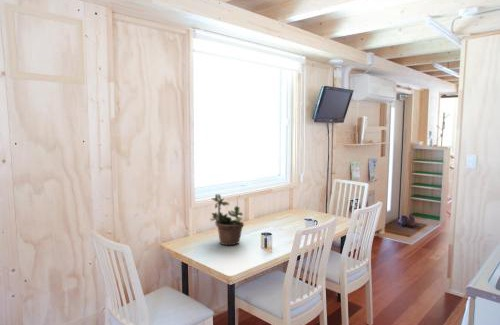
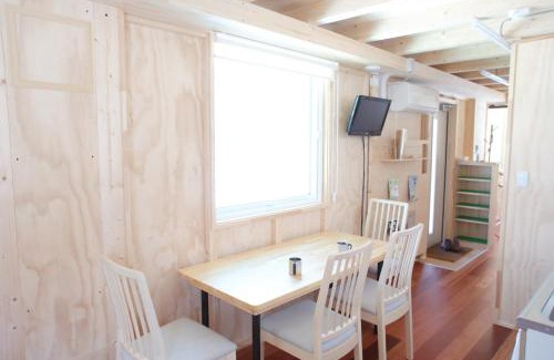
- potted plant [210,188,245,246]
